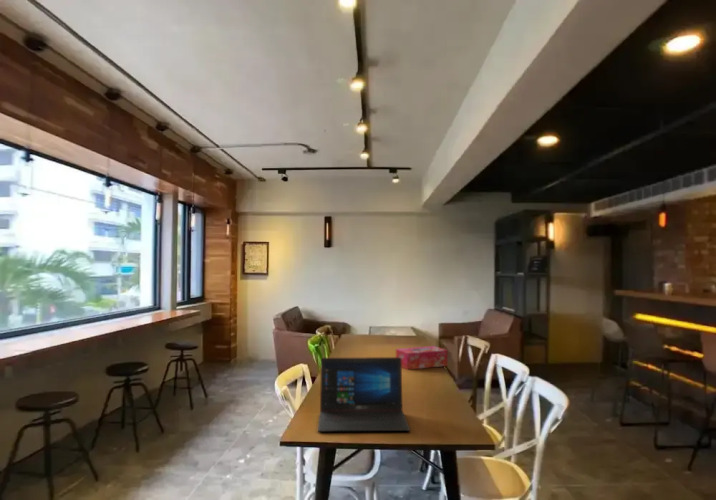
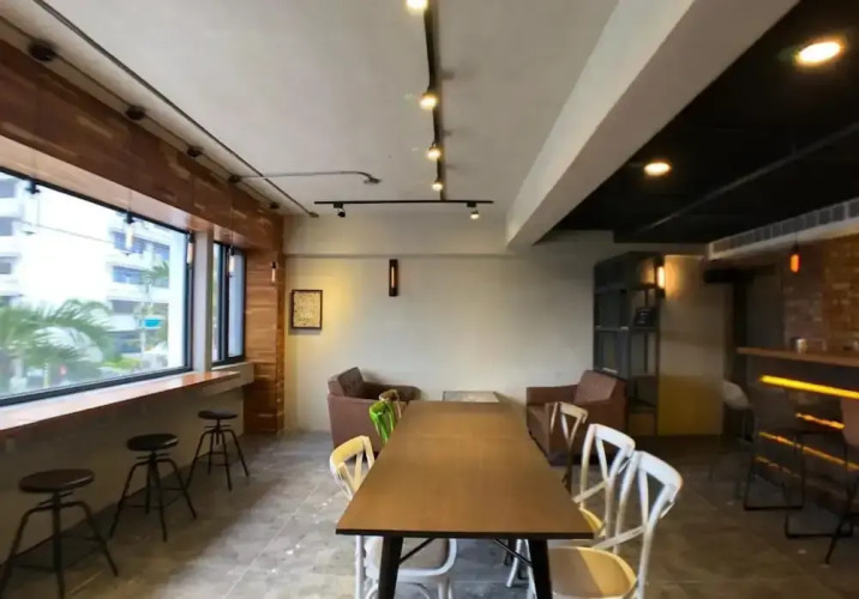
- tissue box [395,345,448,371]
- laptop [317,356,411,433]
